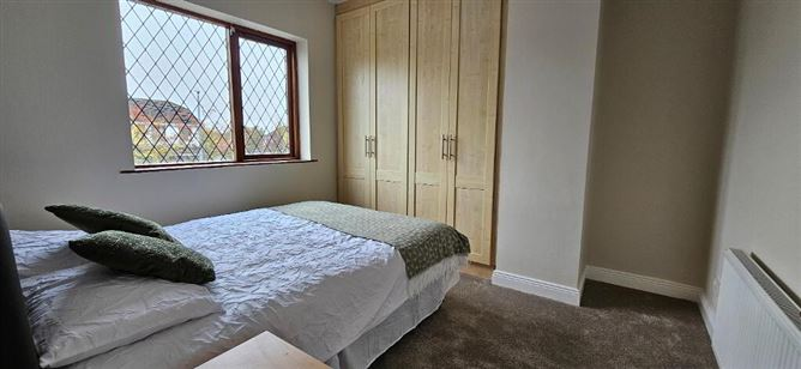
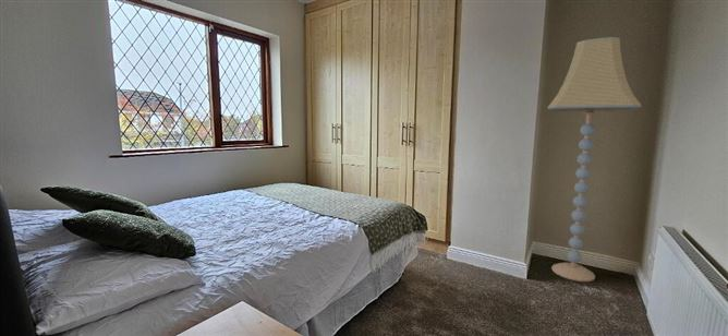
+ floor lamp [547,36,643,283]
